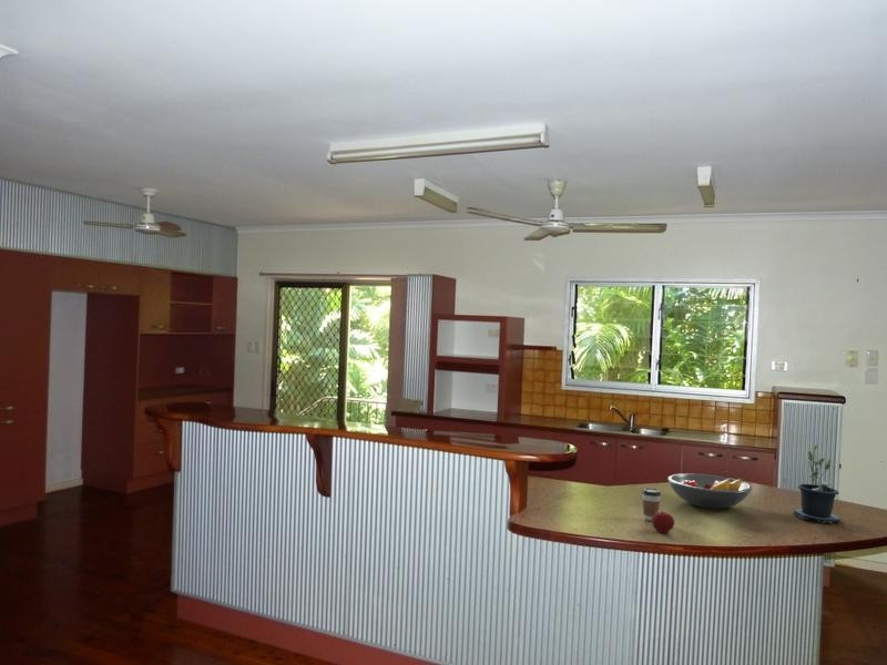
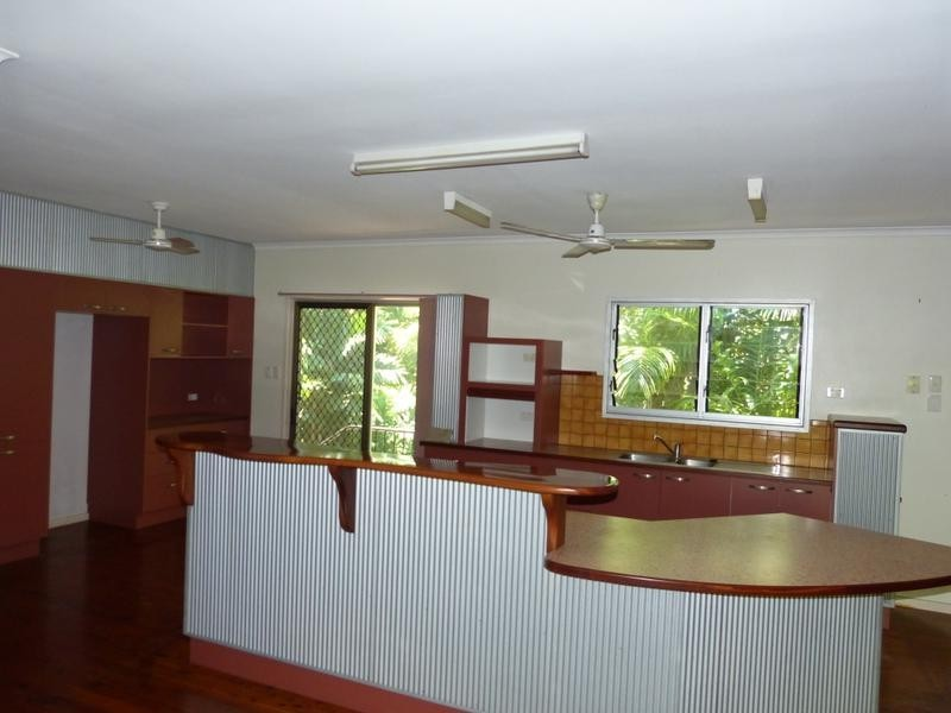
- potted plant [792,444,842,525]
- coffee cup [641,487,662,522]
- fruit bowl [666,472,753,510]
- apple [651,510,675,534]
